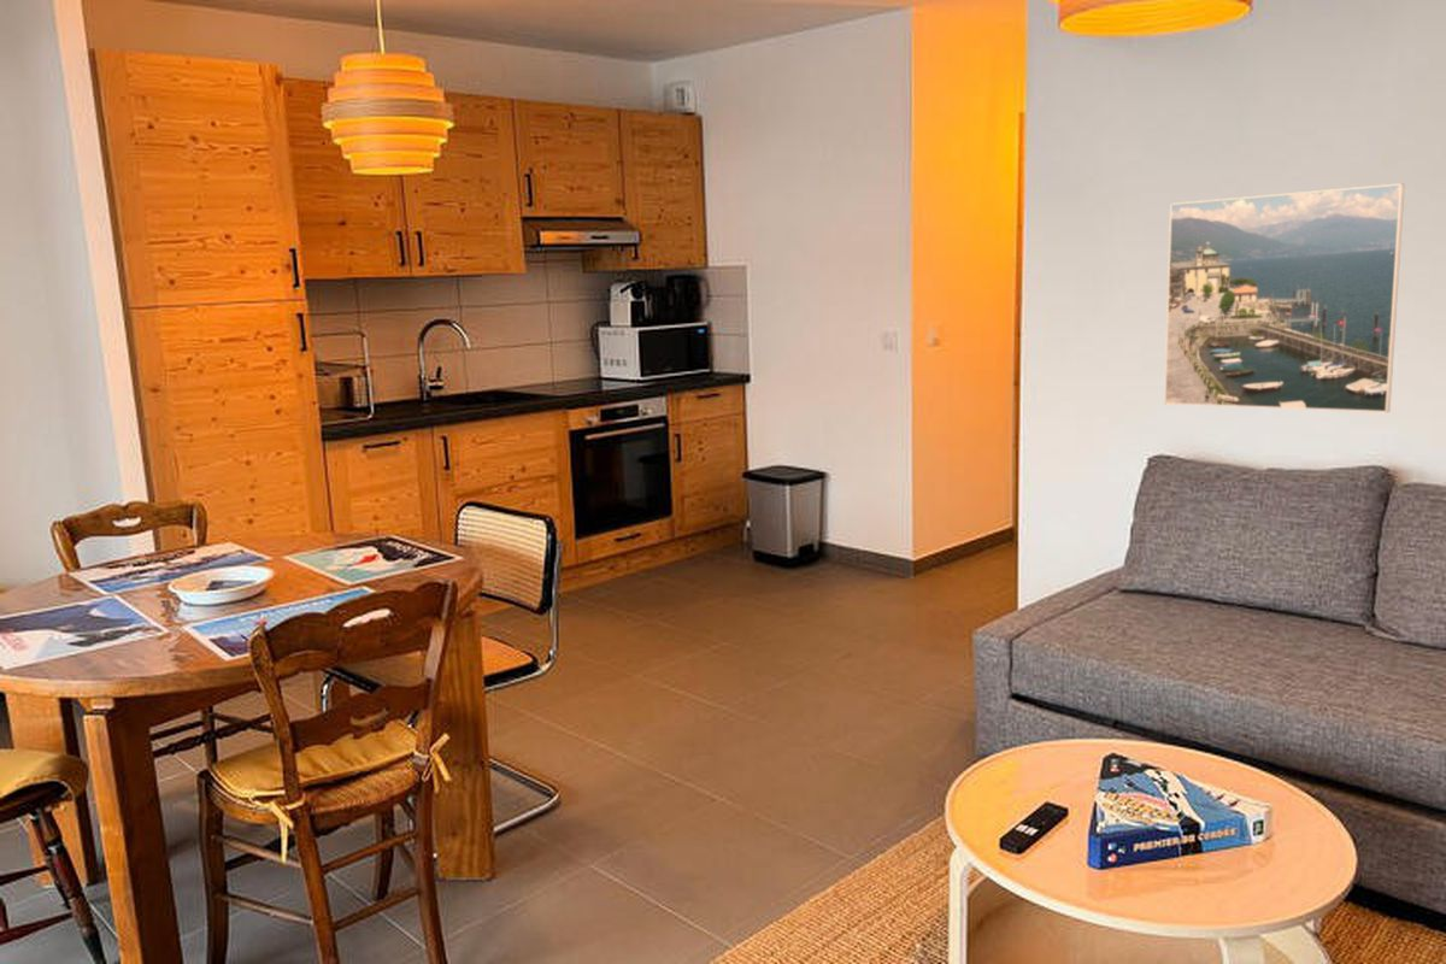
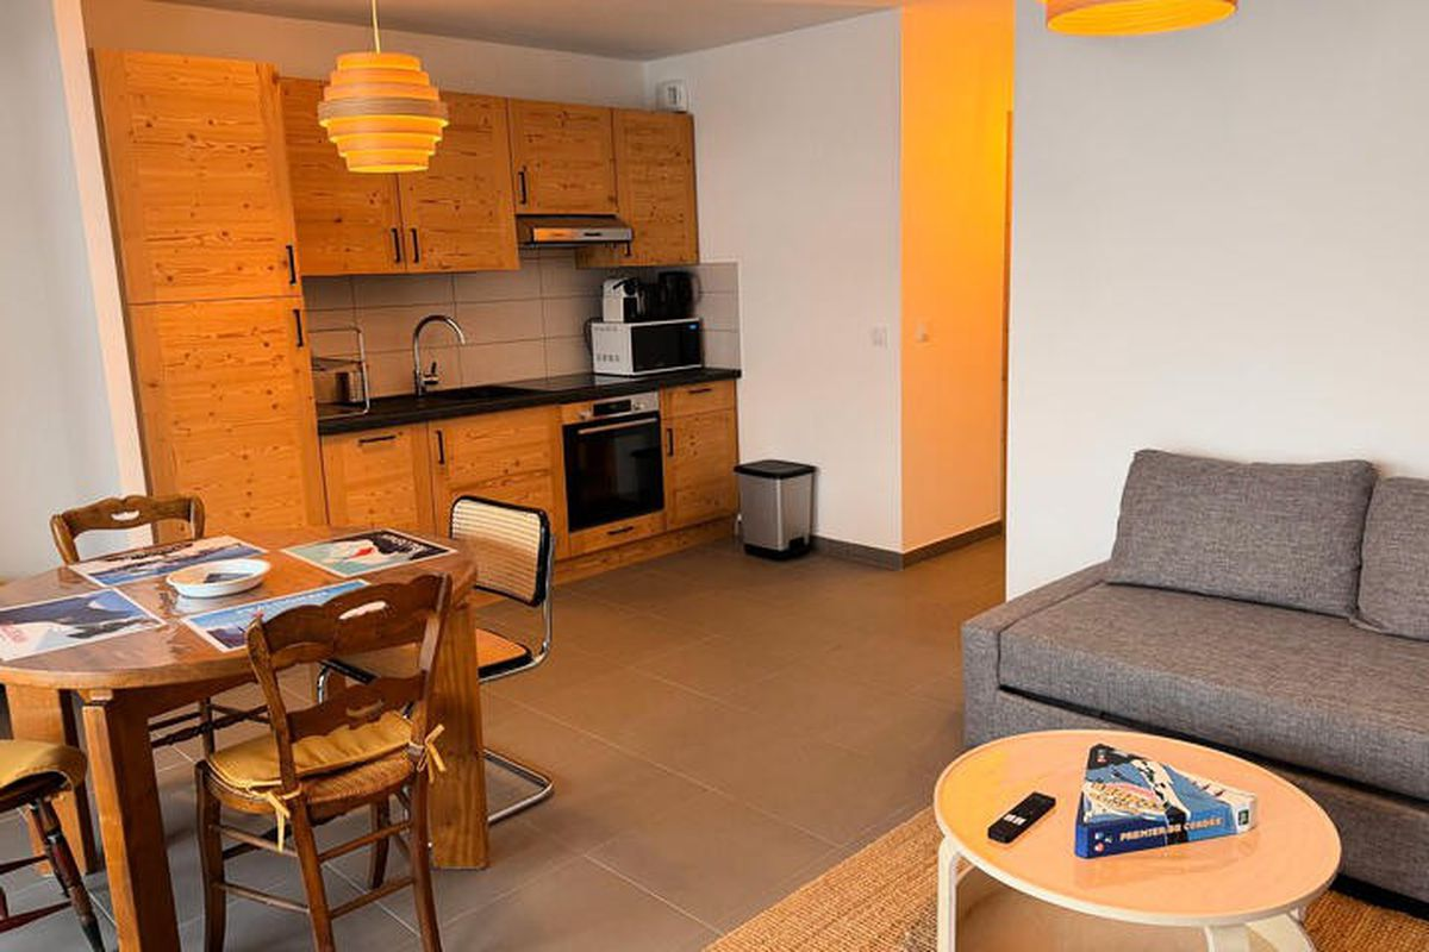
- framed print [1163,182,1406,413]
